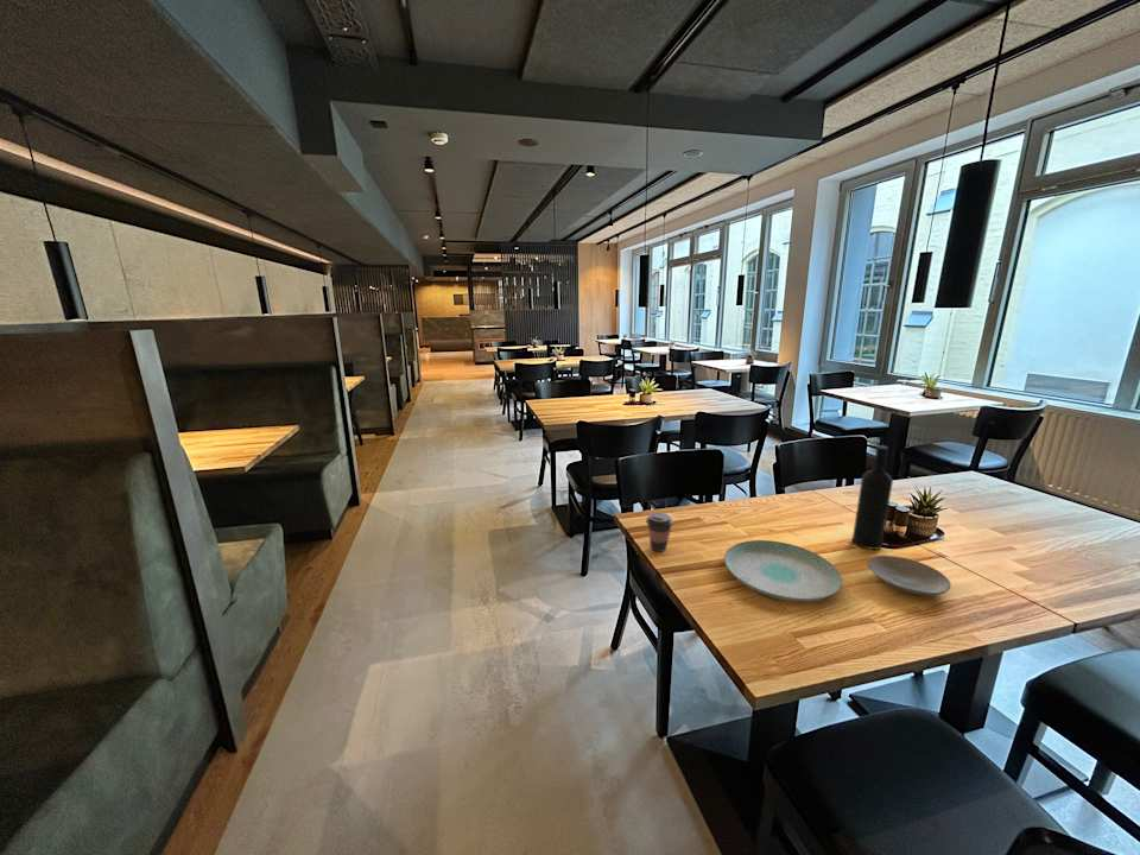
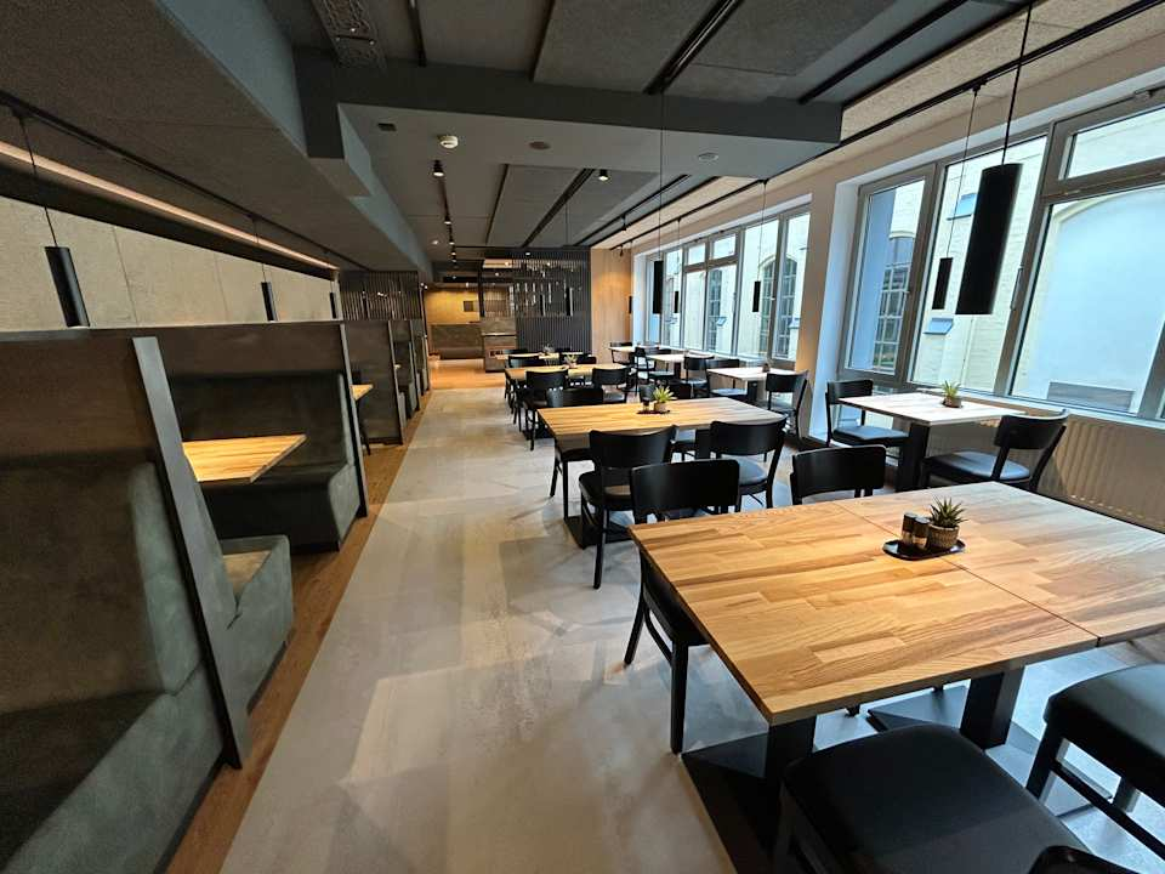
- plate [723,539,843,603]
- coffee cup [645,512,674,553]
- plate [867,555,952,596]
- wine bottle [851,444,894,551]
